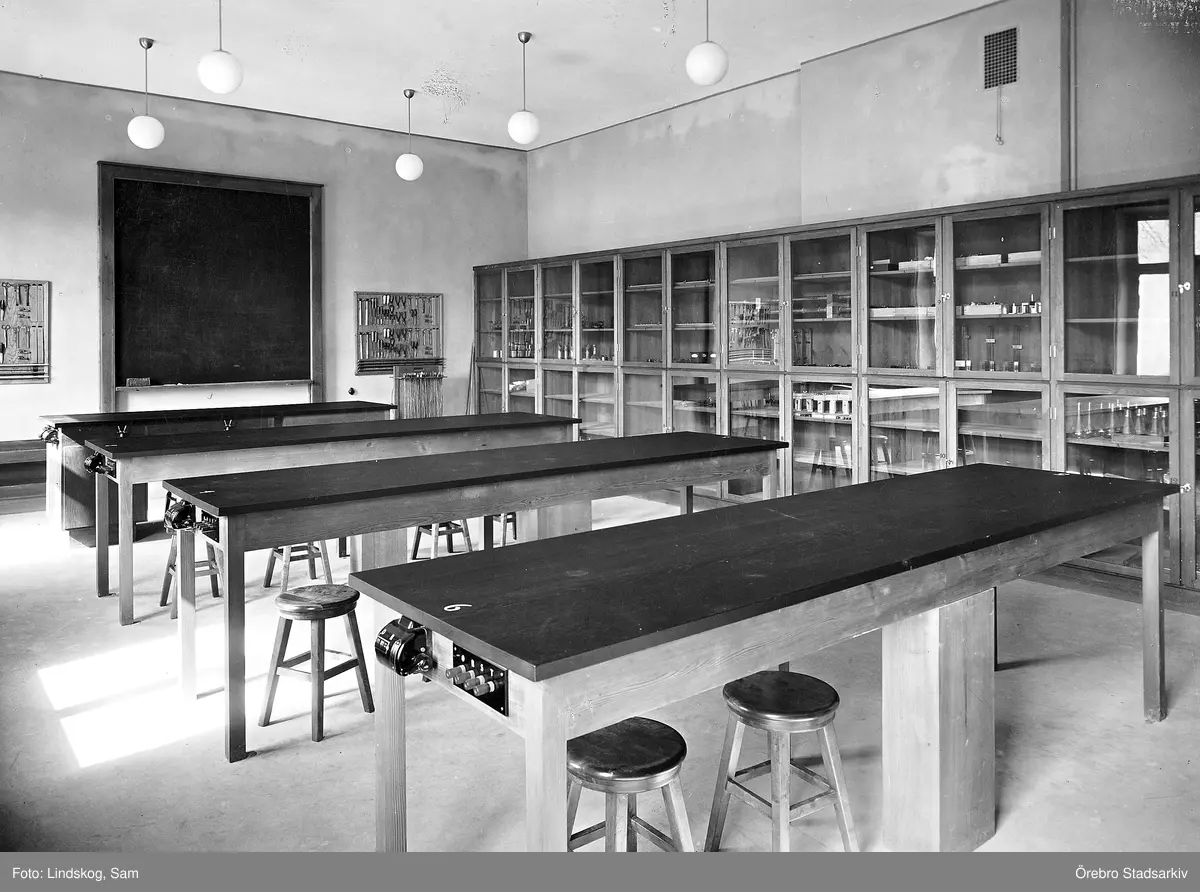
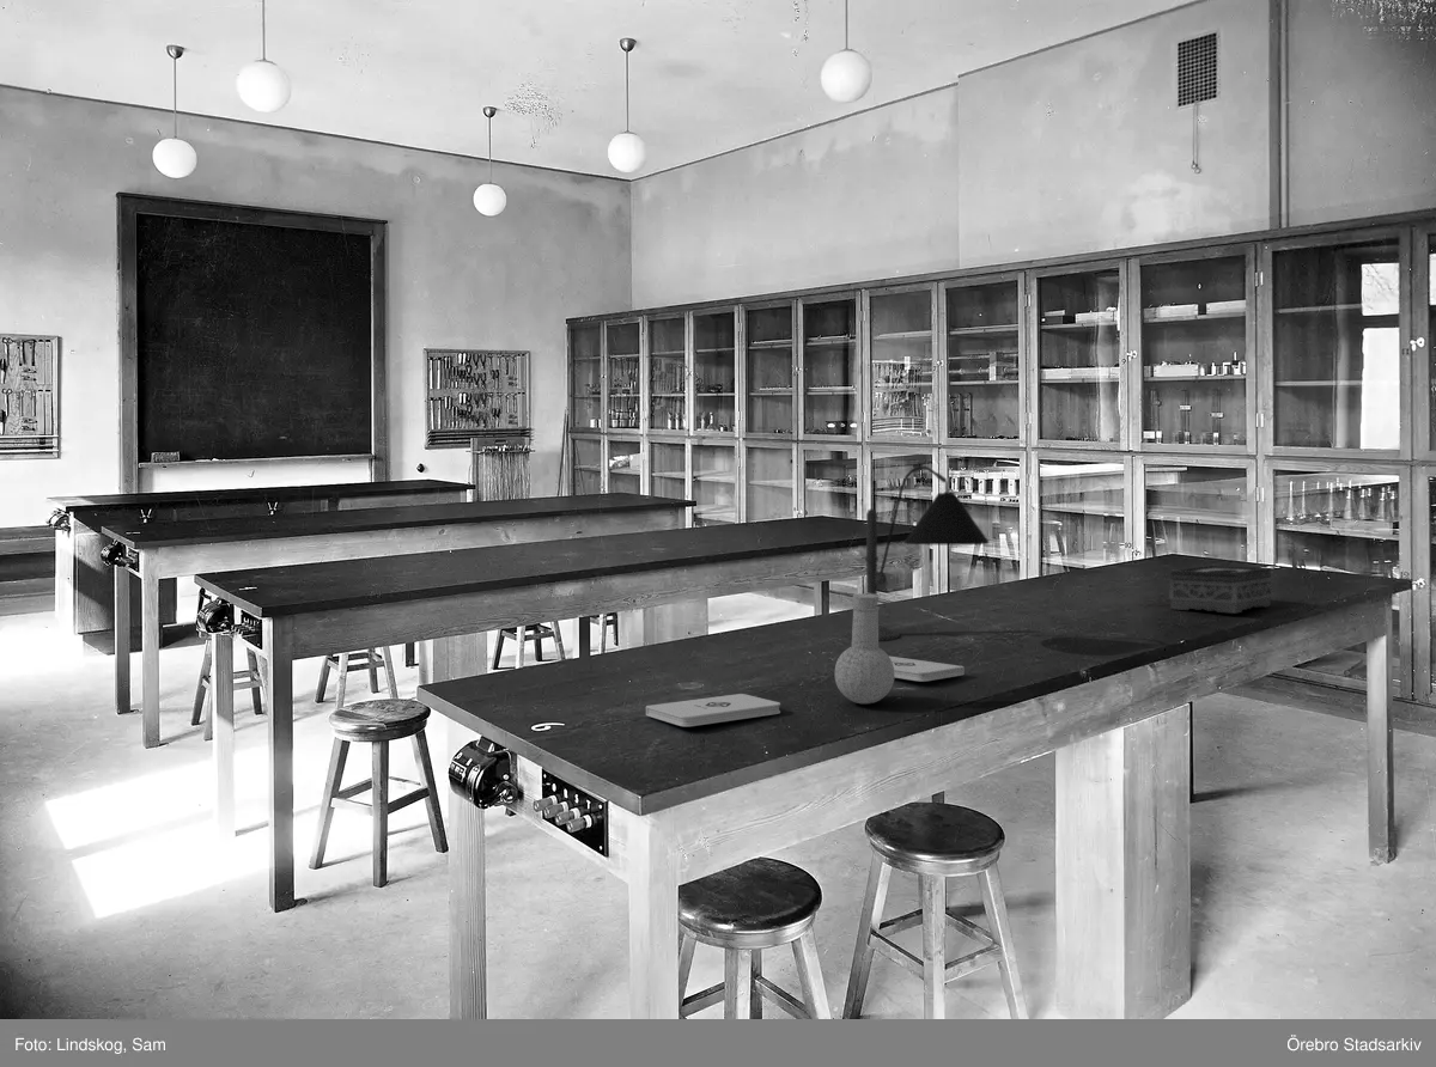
+ notepad [645,693,781,727]
+ notepad [889,656,966,683]
+ tissue box [1168,565,1273,615]
+ flask [834,592,895,705]
+ desk lamp [842,465,990,642]
